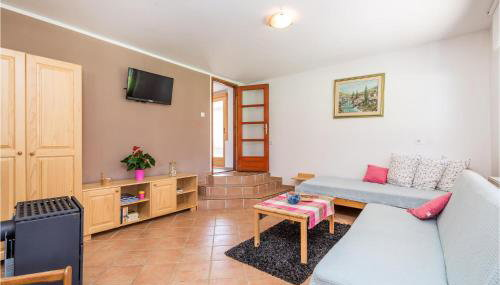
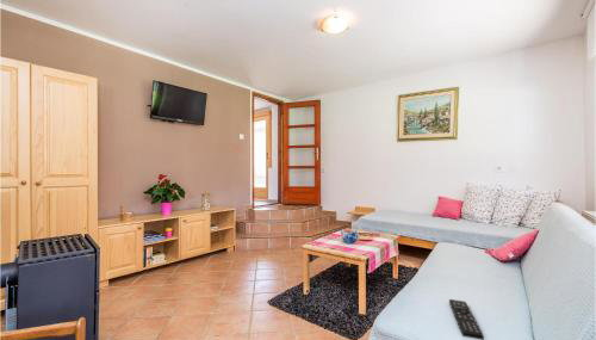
+ remote control [448,298,485,340]
